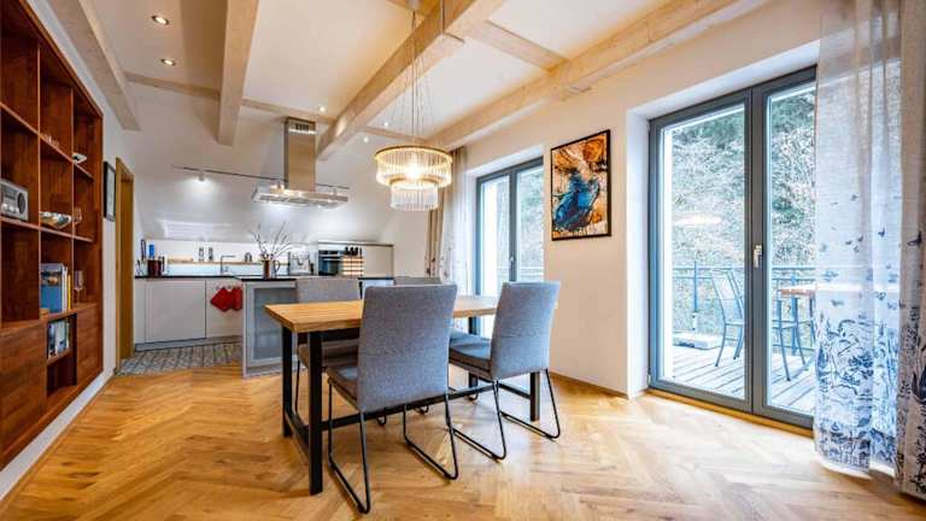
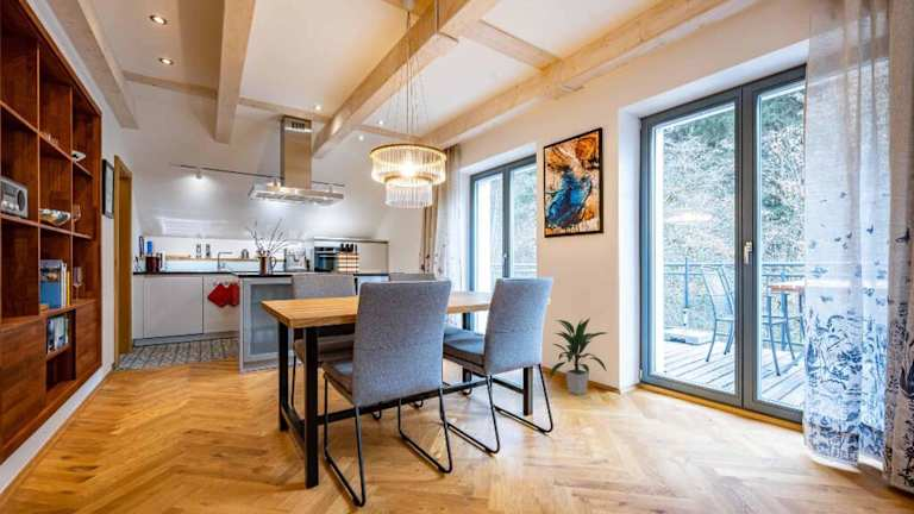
+ indoor plant [549,316,608,396]
